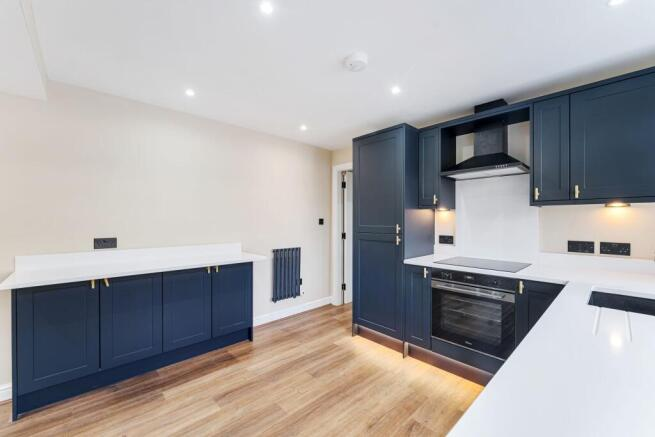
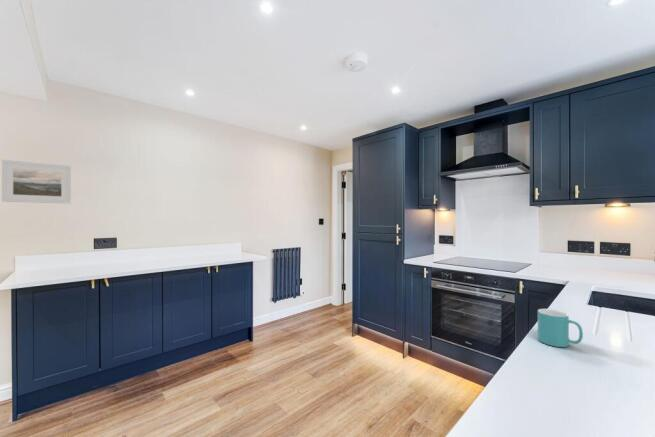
+ mug [537,308,584,348]
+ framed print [1,159,72,205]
